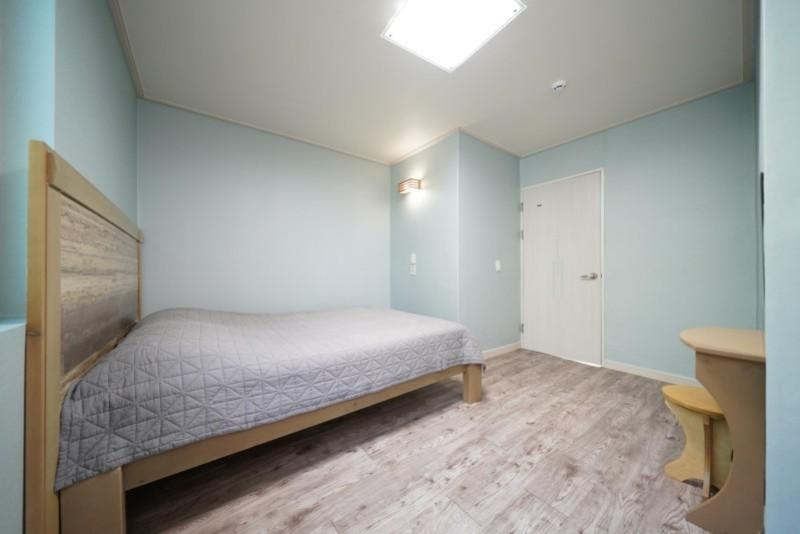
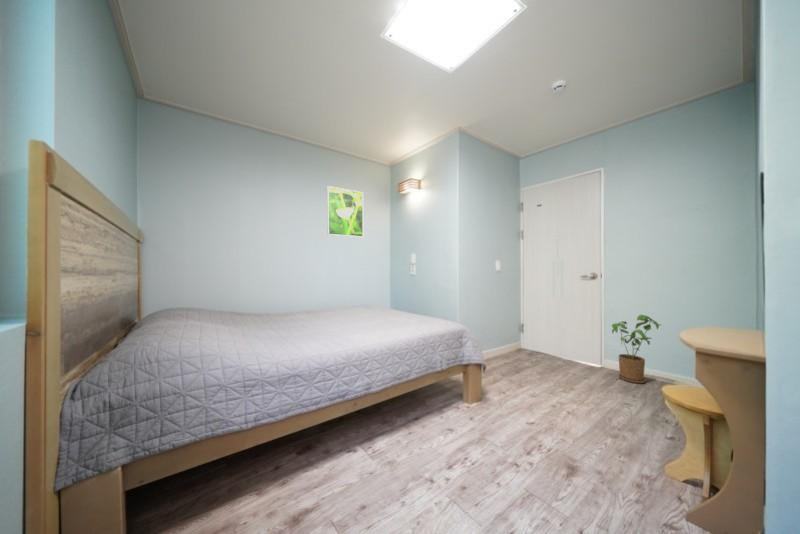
+ house plant [611,314,661,384]
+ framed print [326,185,364,238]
